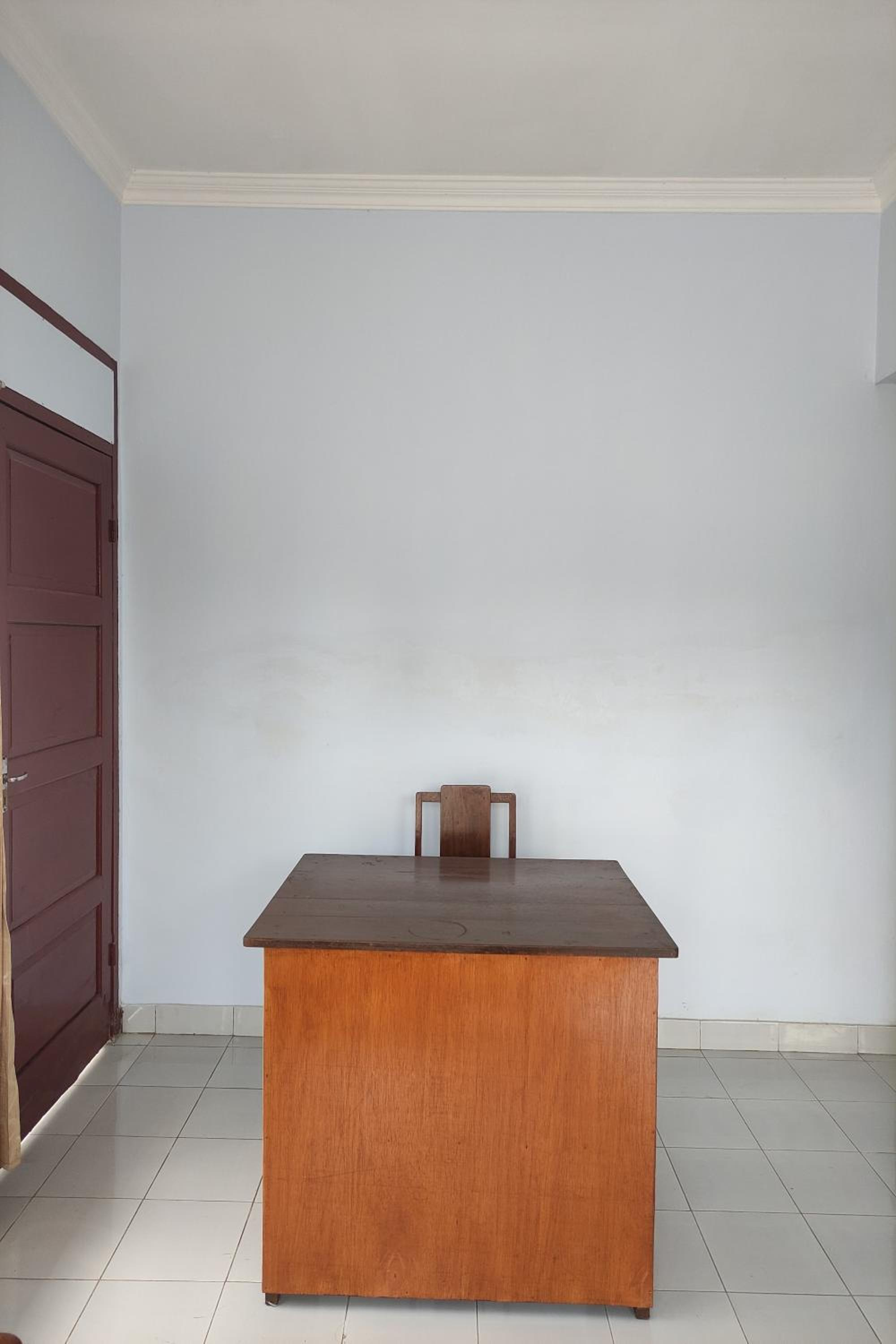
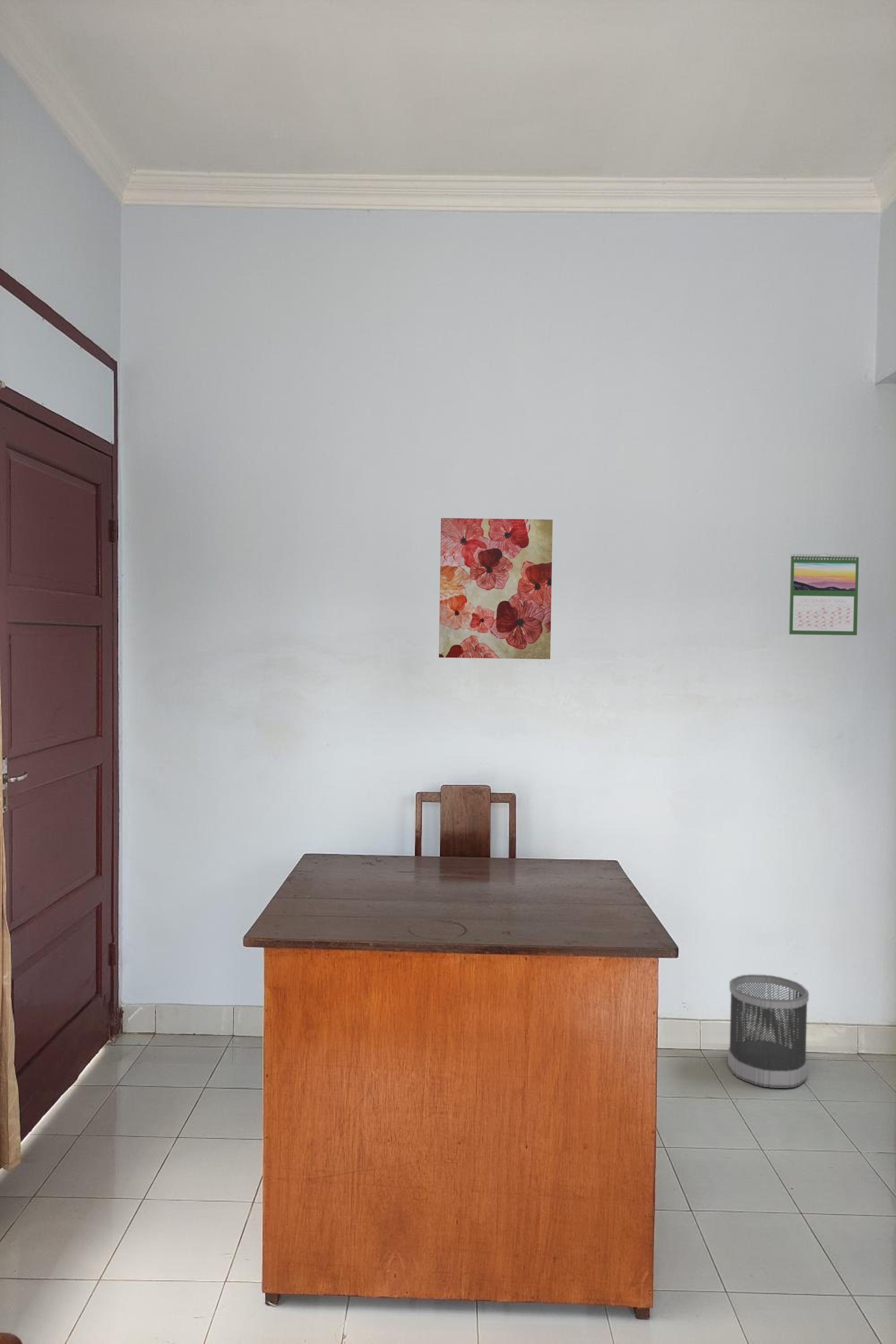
+ wastebasket [728,974,809,1089]
+ calendar [788,552,859,636]
+ wall art [439,517,553,659]
